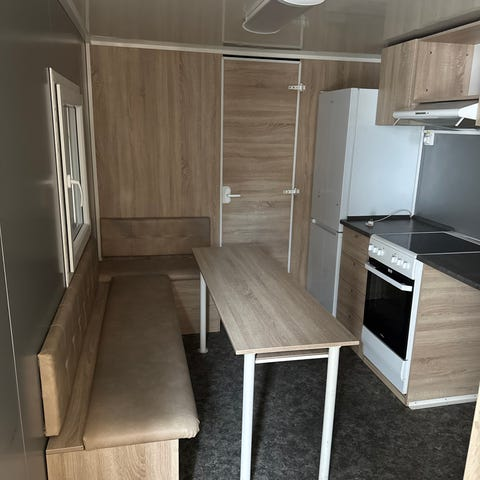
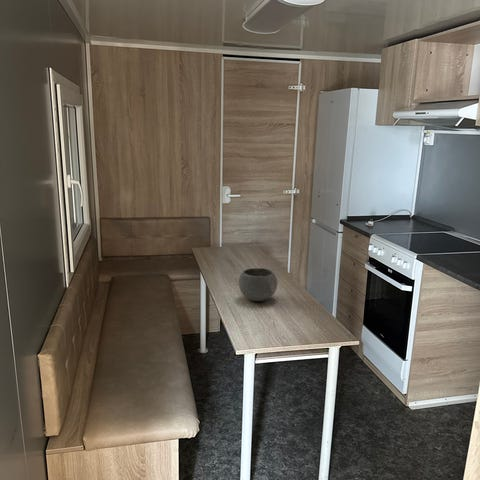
+ bowl [238,267,278,302]
